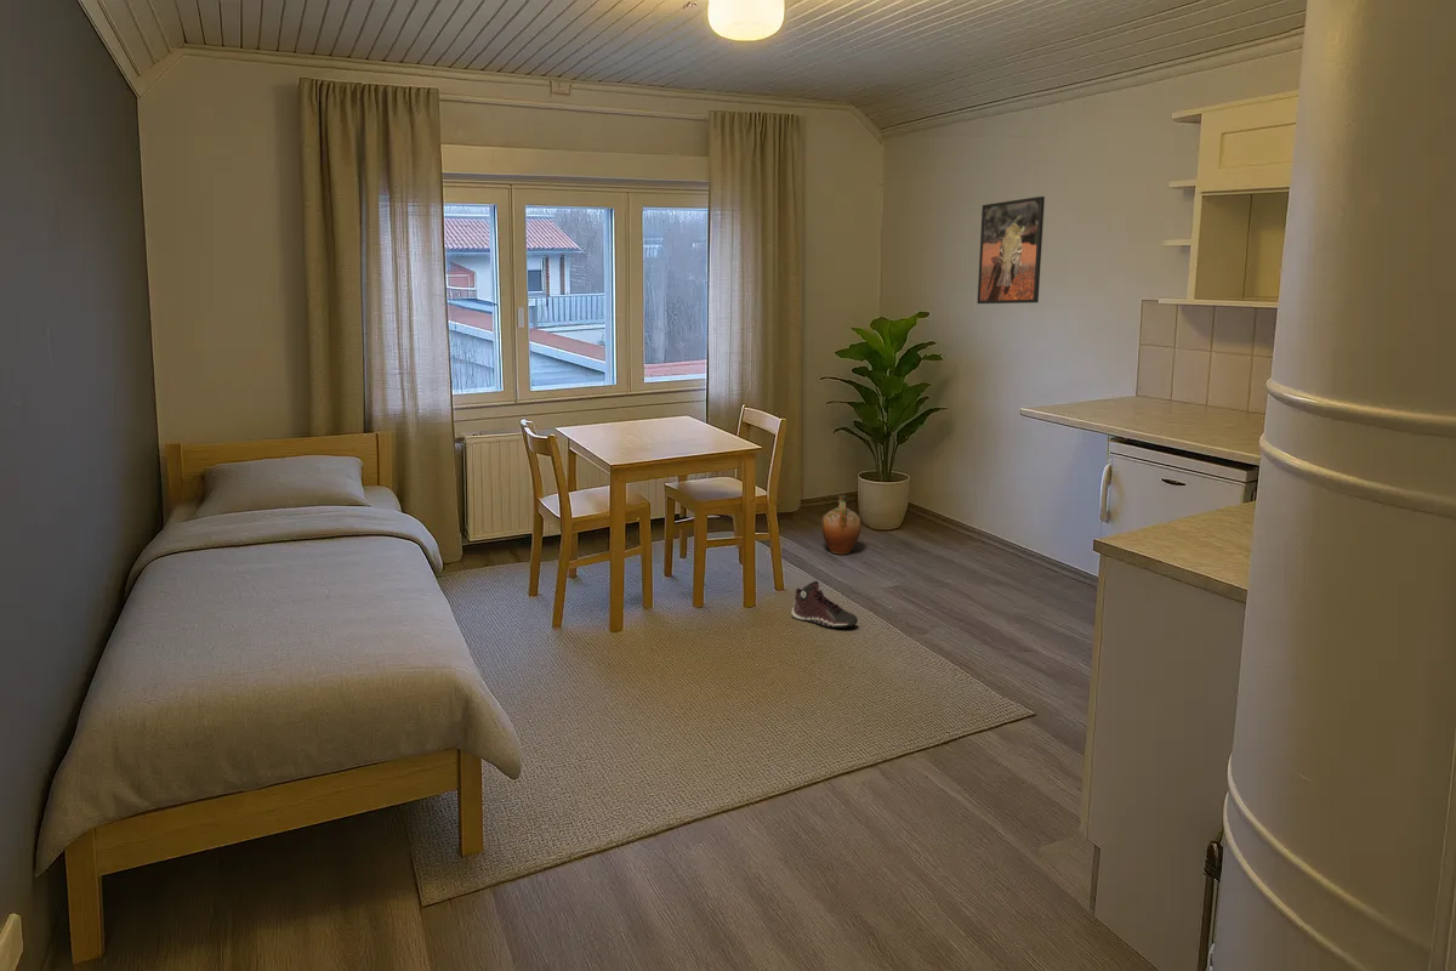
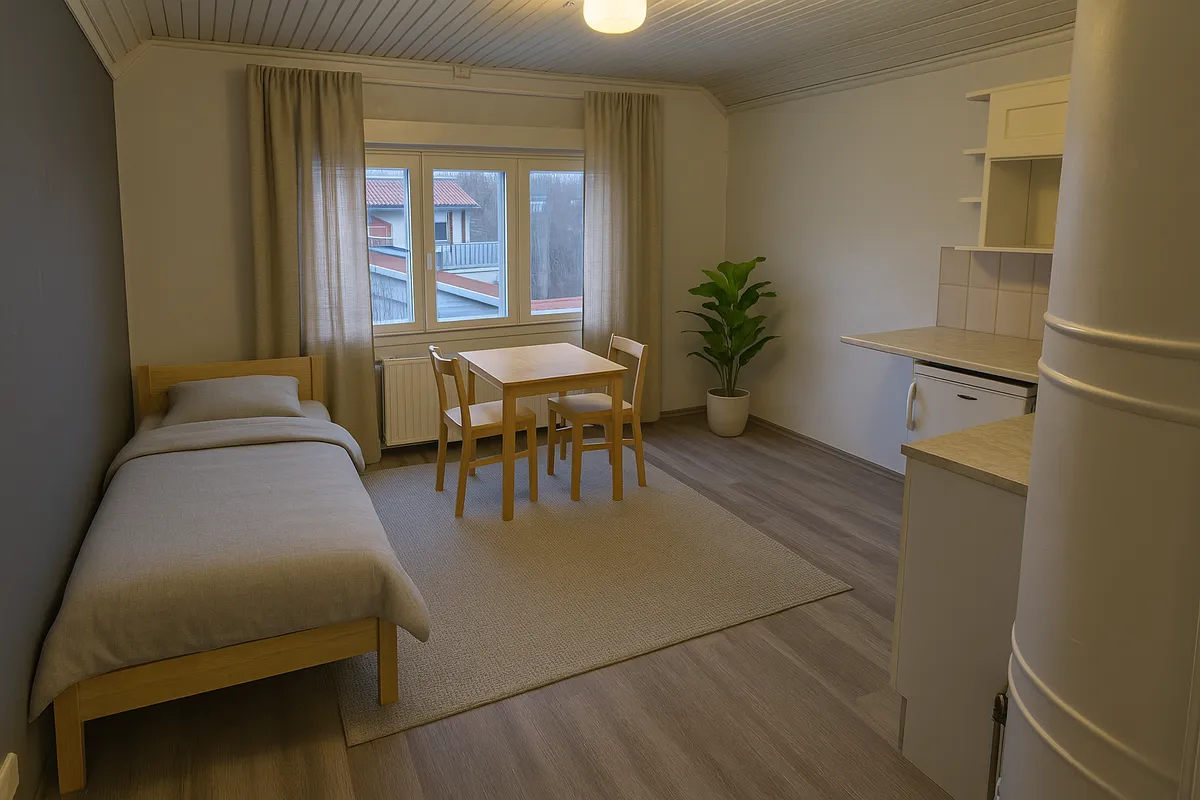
- ceramic jug [820,494,863,555]
- sneaker [790,580,859,629]
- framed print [977,195,1046,305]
